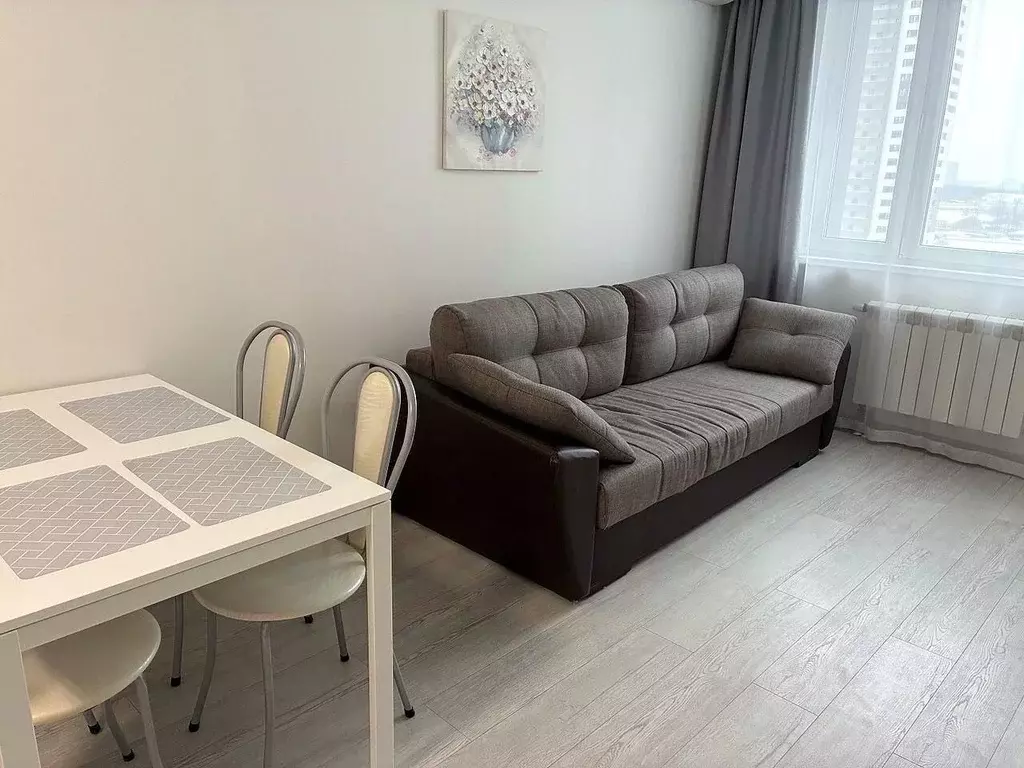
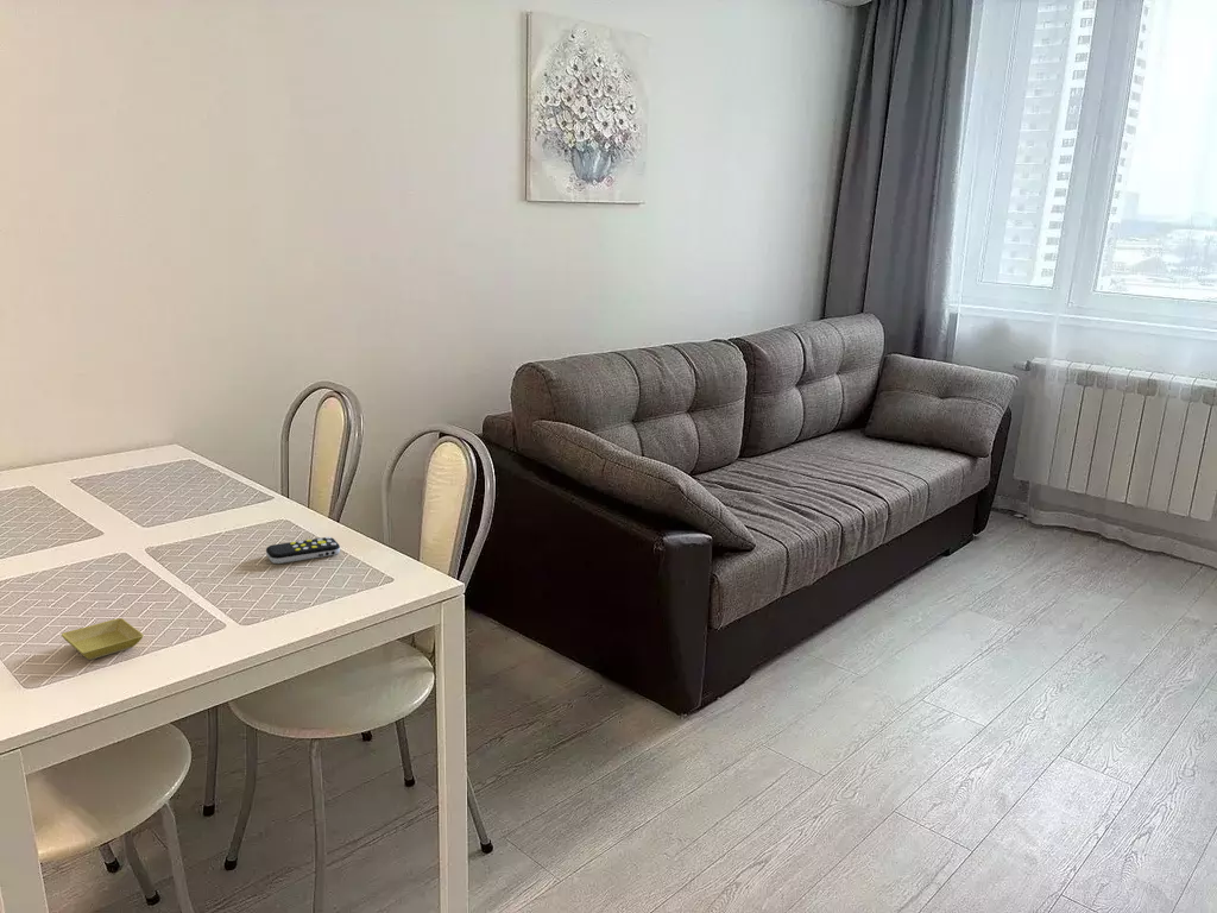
+ remote control [265,536,341,565]
+ saucer [61,617,145,661]
